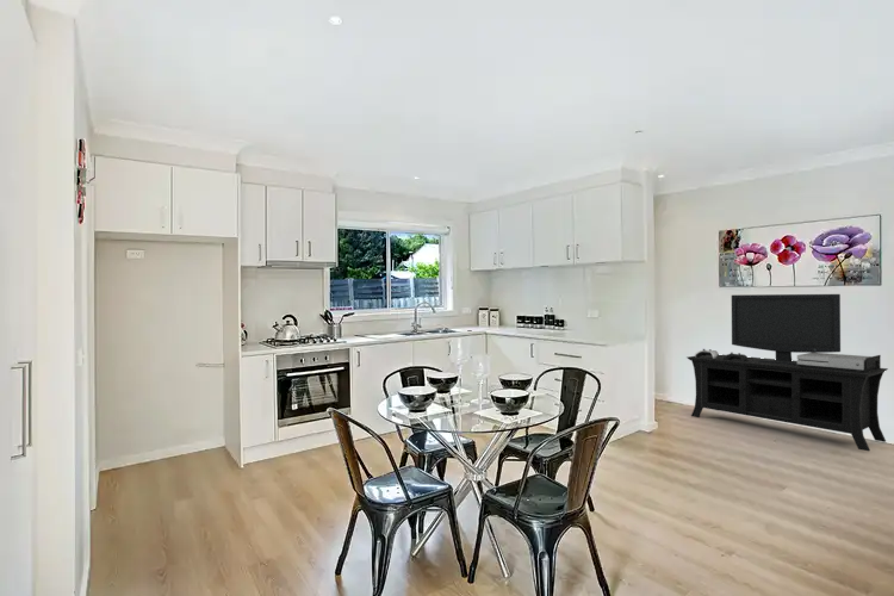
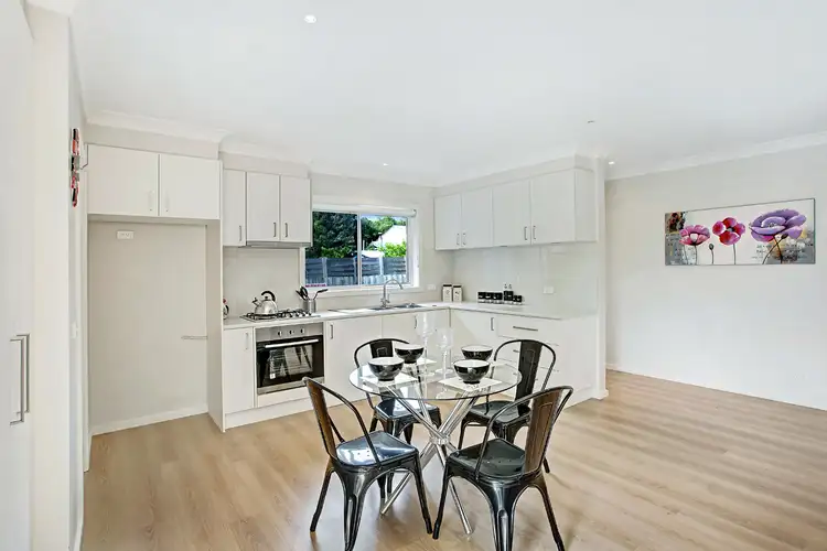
- media console [687,293,889,453]
